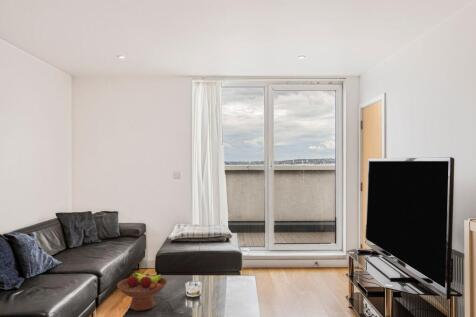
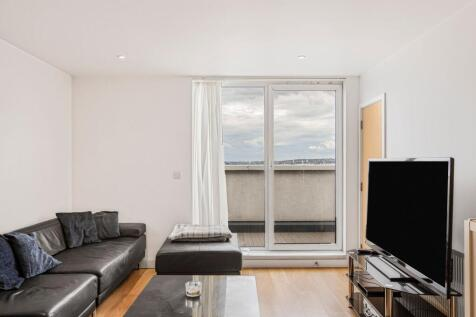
- fruit bowl [116,269,168,312]
